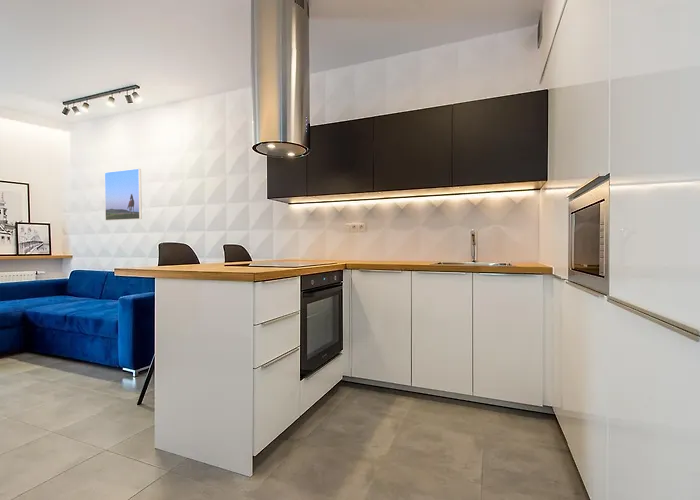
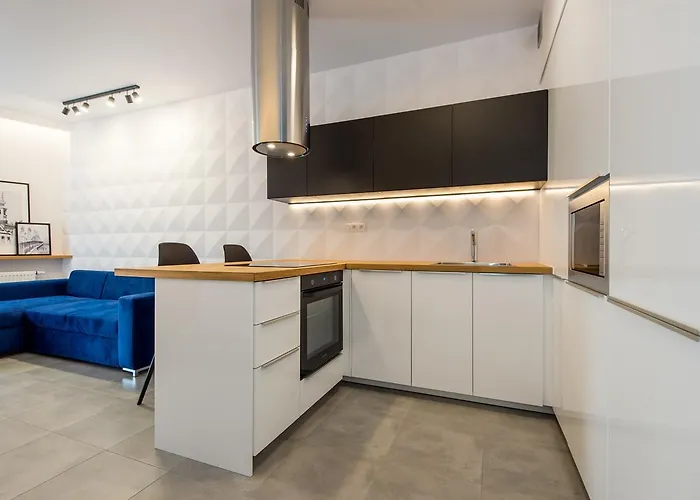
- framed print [104,168,143,222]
